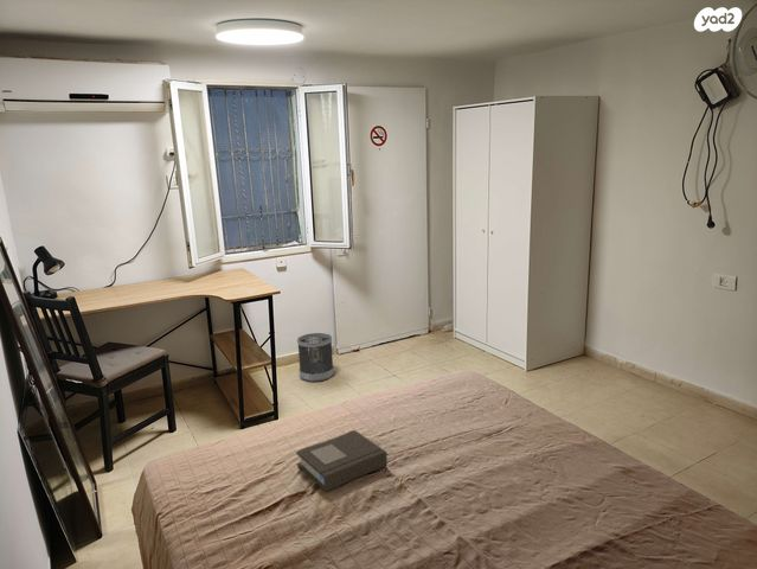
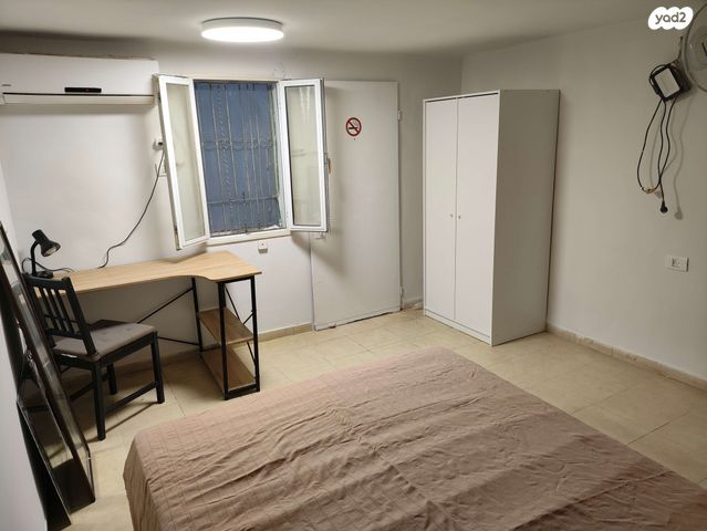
- wastebasket [296,332,335,383]
- book [295,429,389,493]
